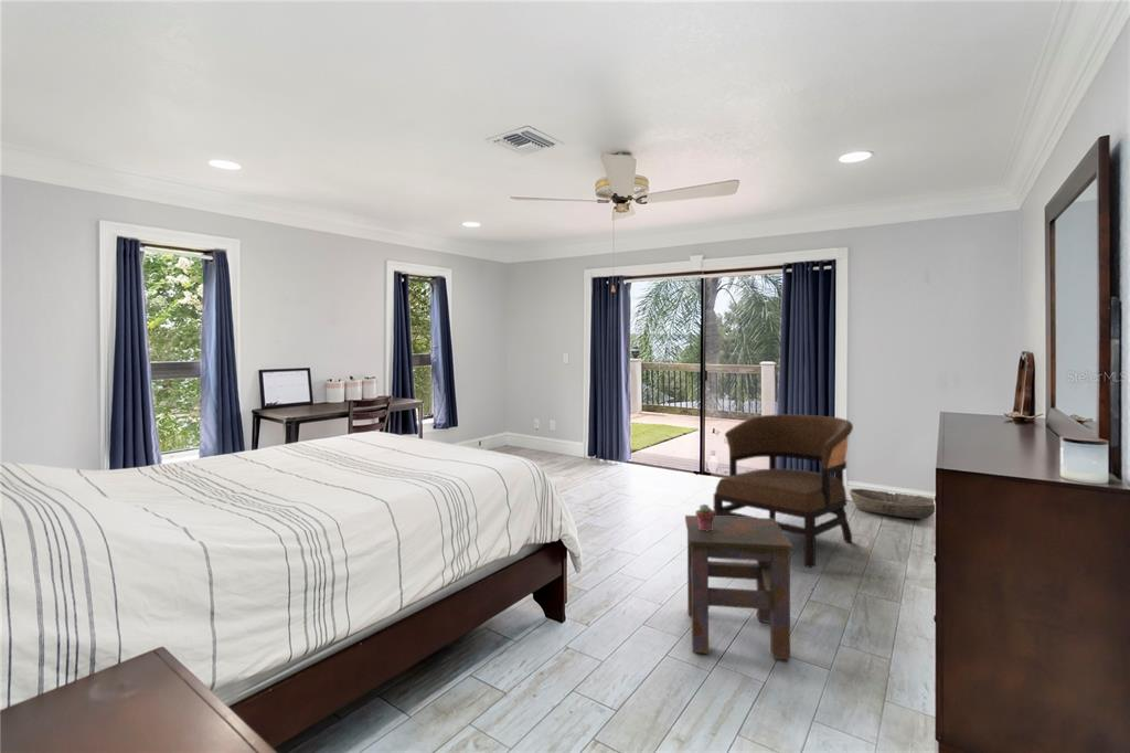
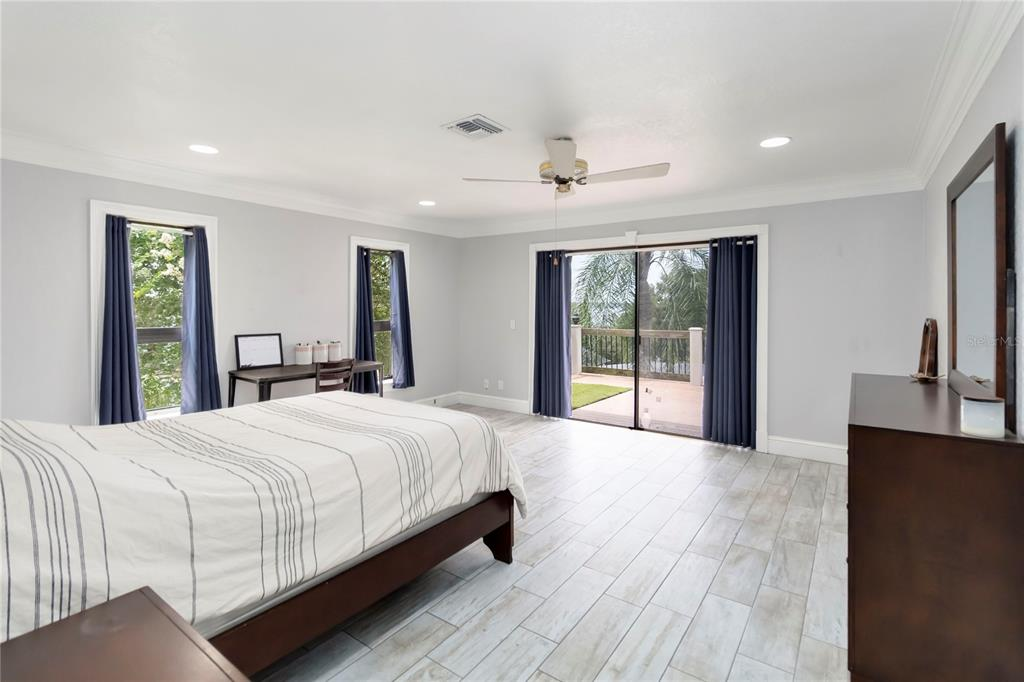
- basket [849,488,936,520]
- potted succulent [694,503,715,531]
- side table [684,515,795,661]
- armchair [713,413,854,570]
